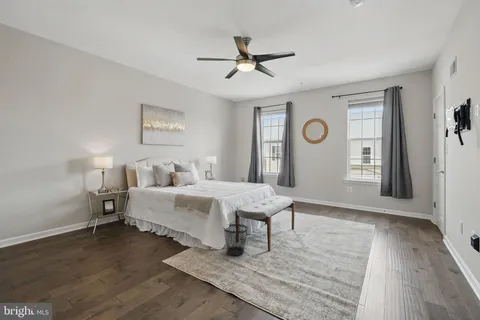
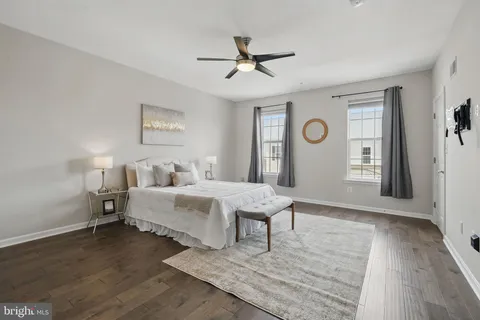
- wastebasket [223,223,249,257]
